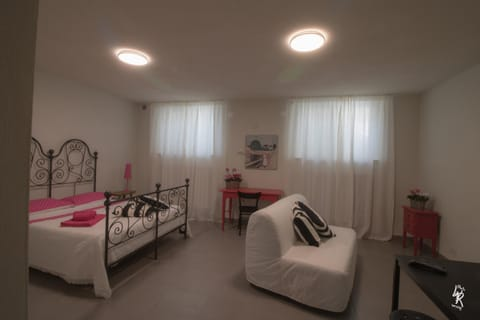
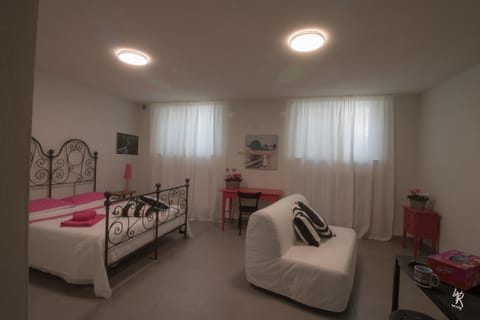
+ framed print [115,131,140,156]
+ cup [413,265,441,289]
+ tissue box [426,249,480,291]
